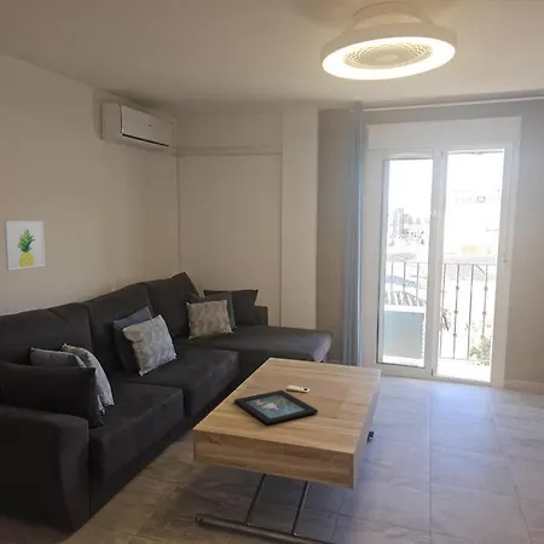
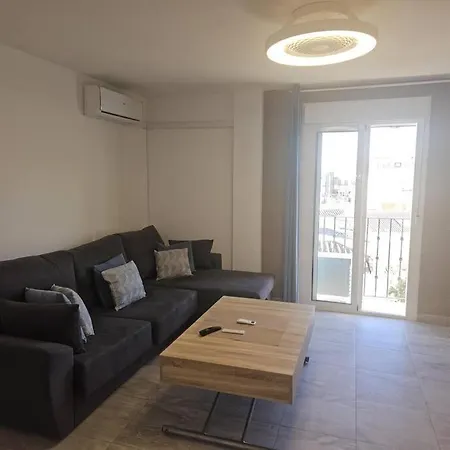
- decorative tray [233,389,319,426]
- wall art [2,220,46,271]
